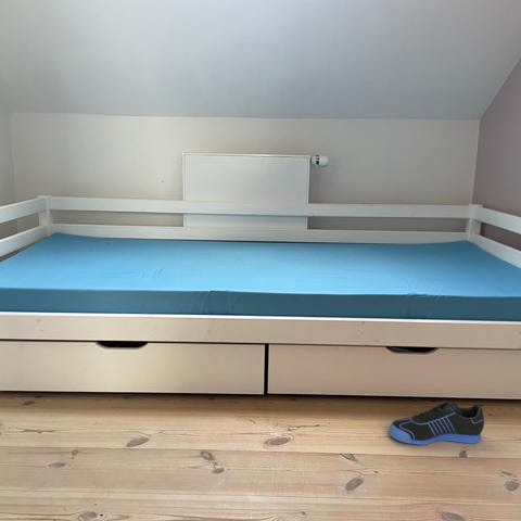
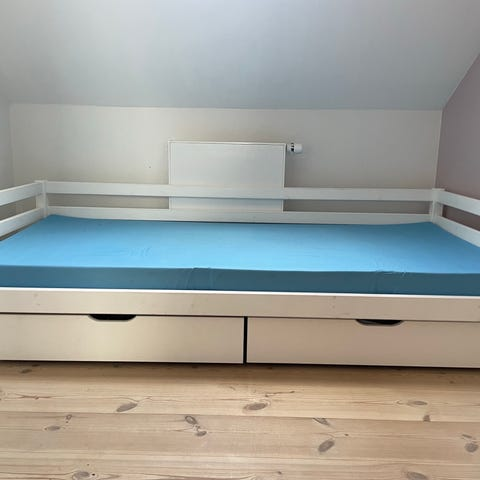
- sneaker [389,401,485,446]
